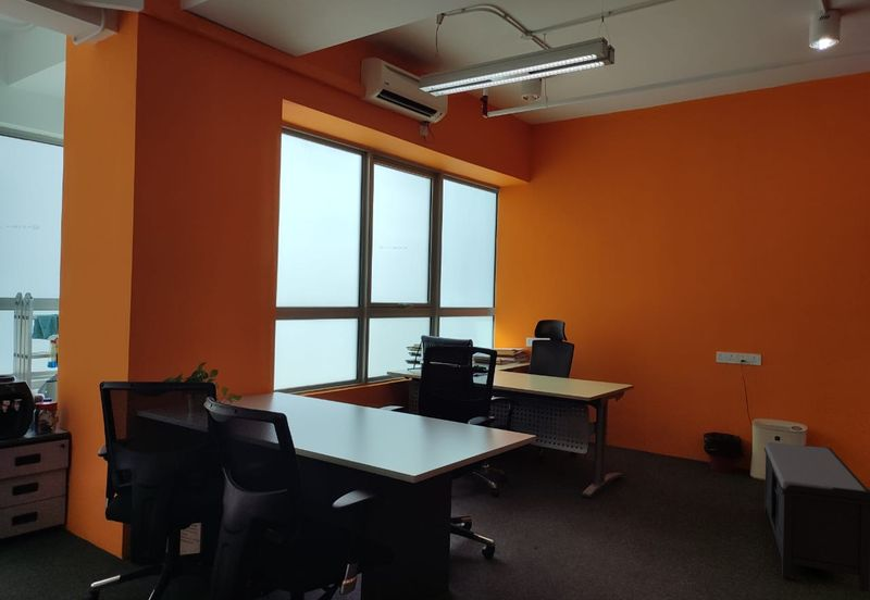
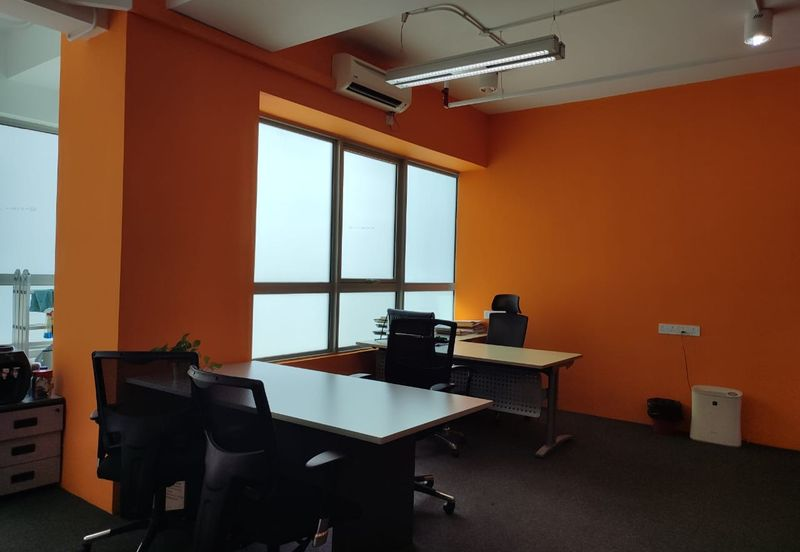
- bench [763,441,870,593]
